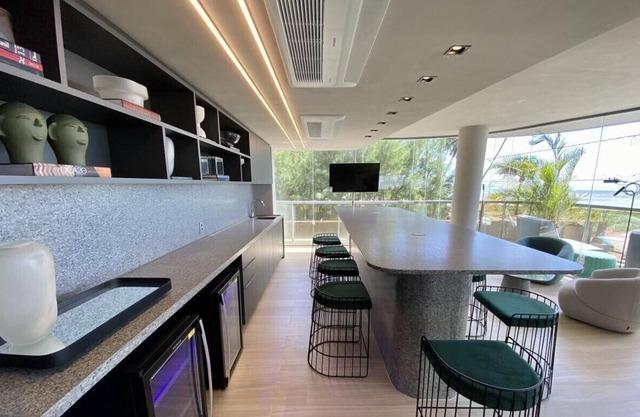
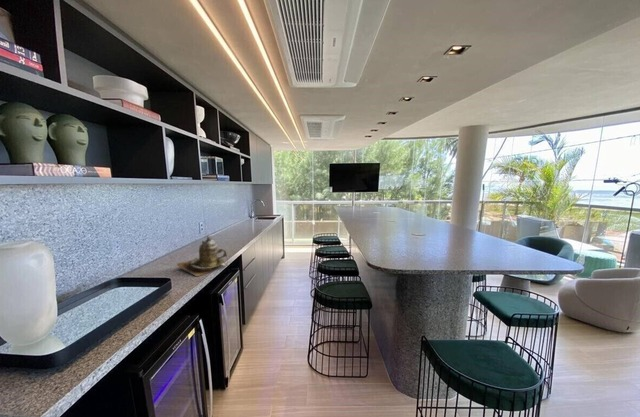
+ teapot [176,236,229,277]
